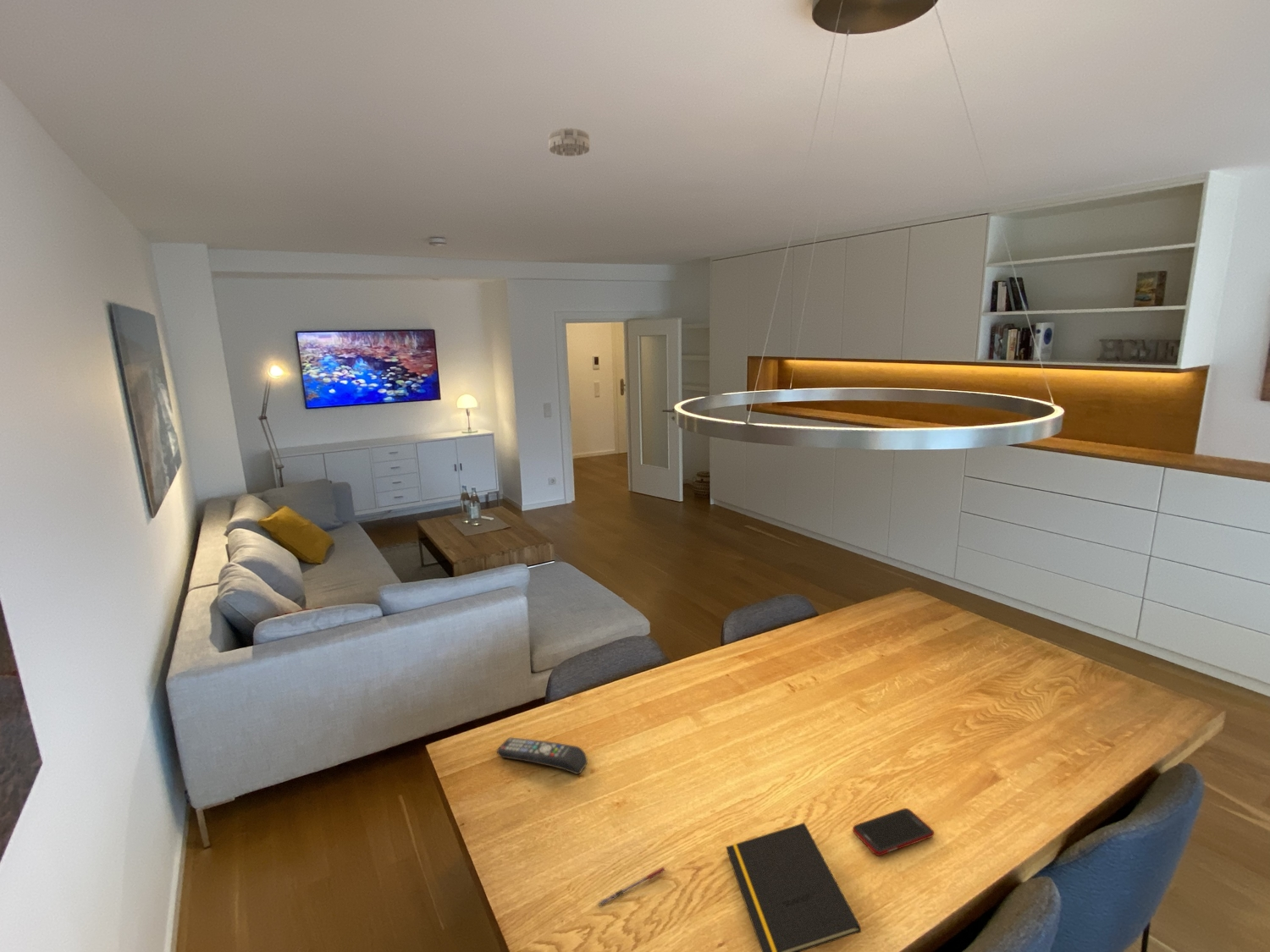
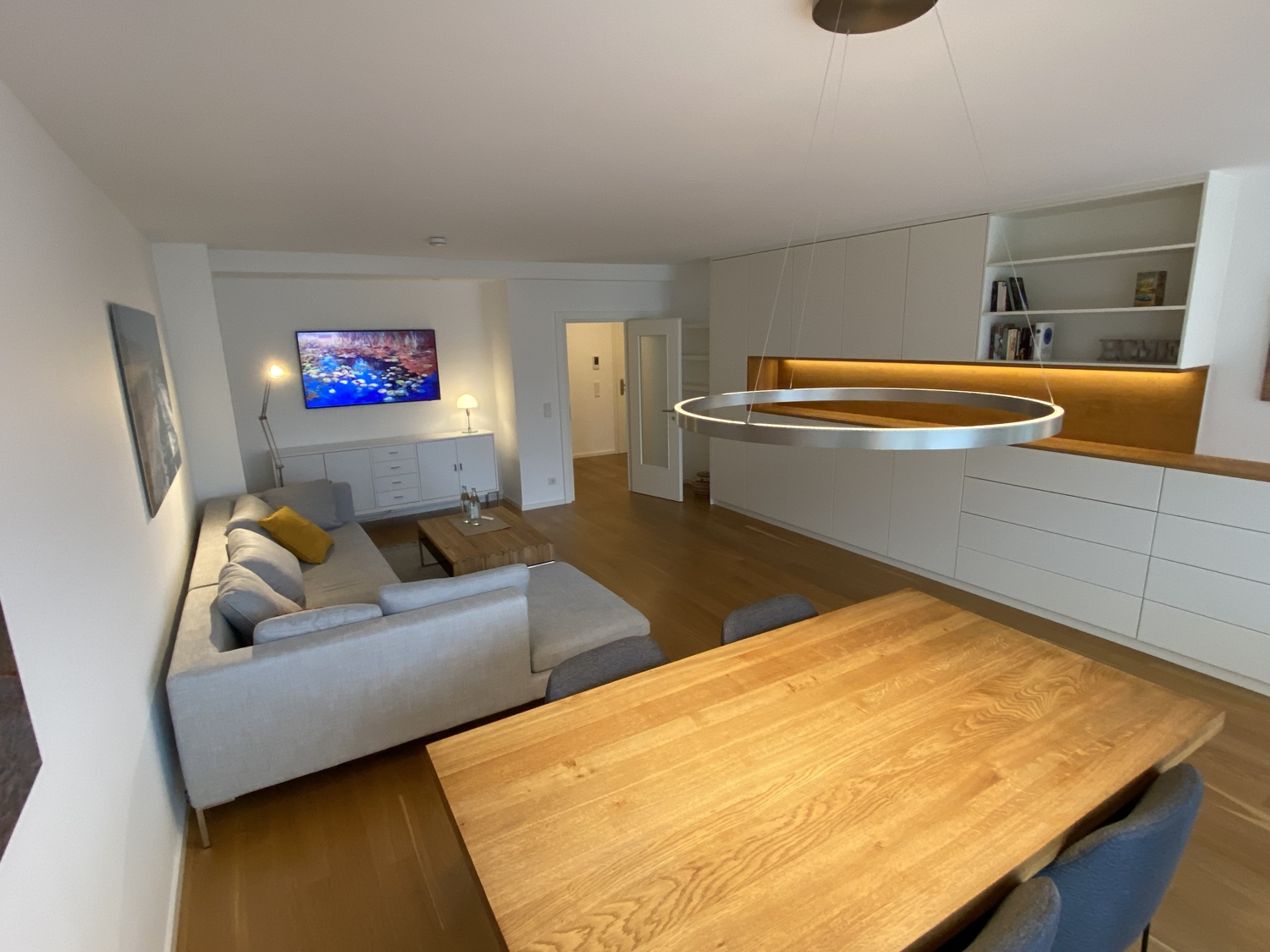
- cell phone [852,807,935,856]
- remote control [496,737,588,775]
- smoke detector [548,127,591,157]
- notepad [725,822,862,952]
- pen [597,867,665,907]
